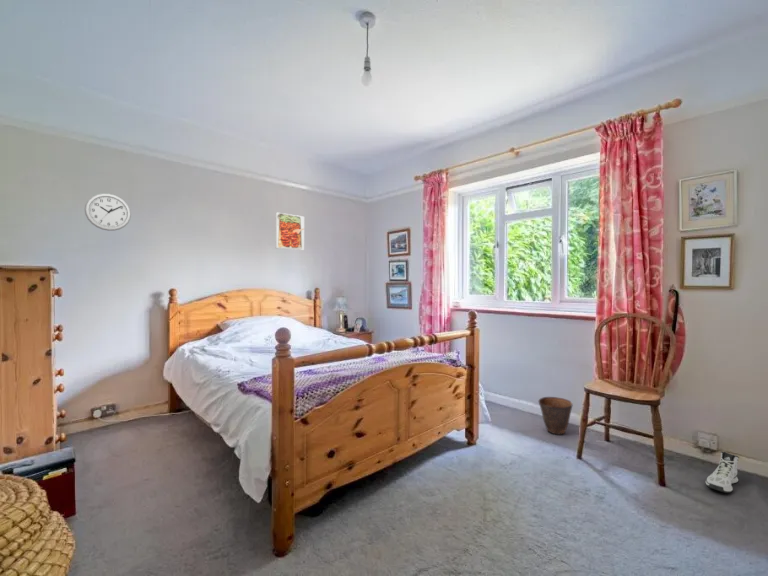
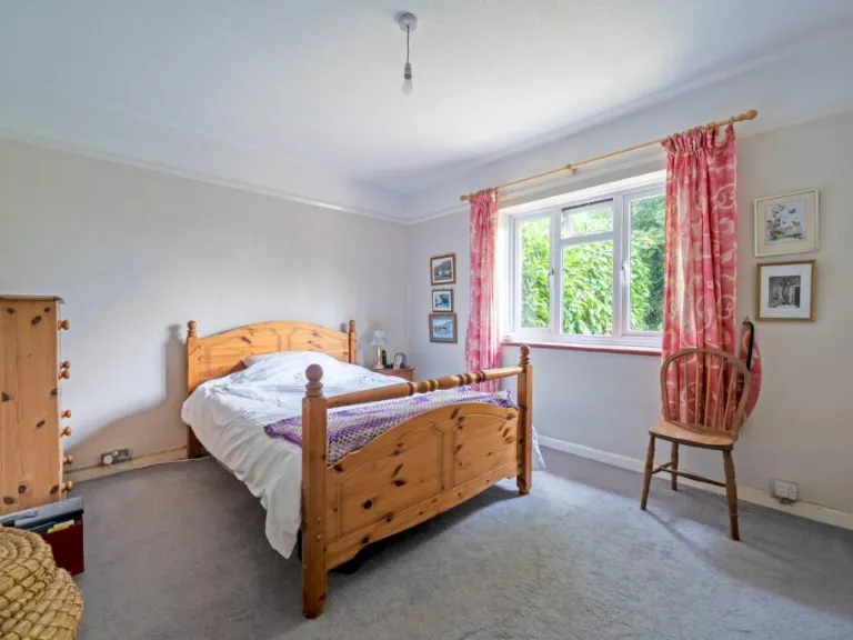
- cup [538,396,574,436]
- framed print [275,212,305,251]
- wall clock [84,192,132,232]
- sneaker [705,451,740,494]
